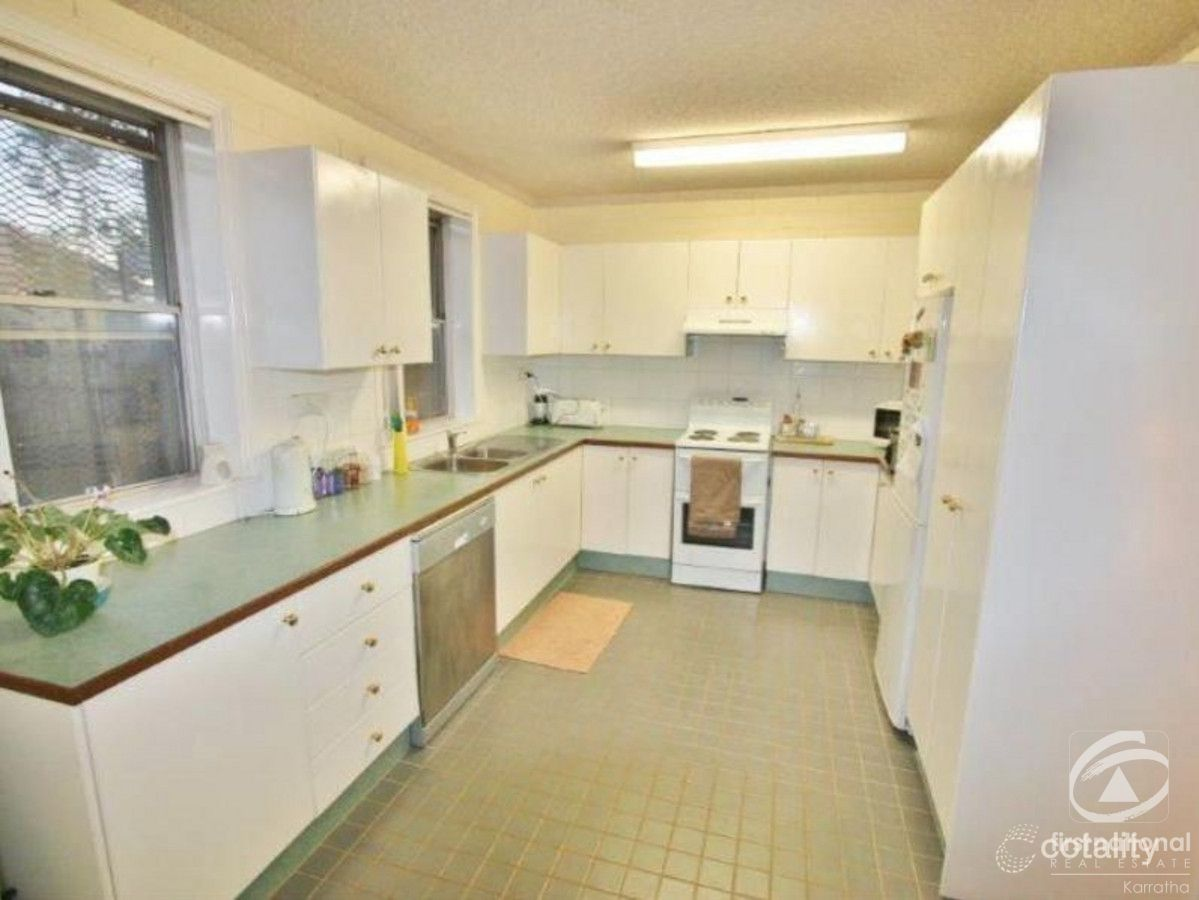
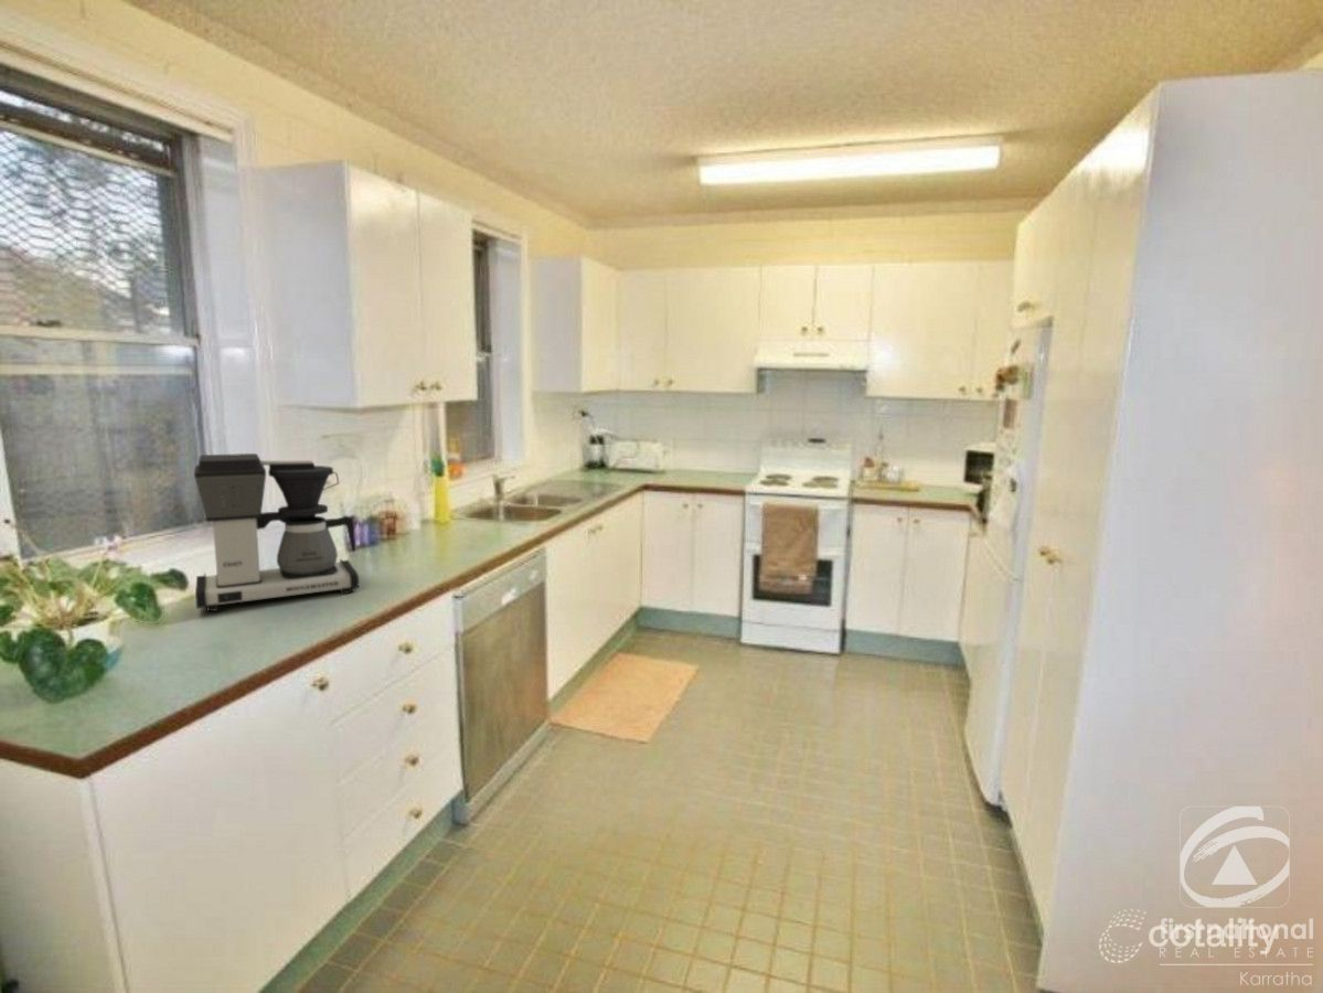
+ coffee maker [193,452,360,612]
